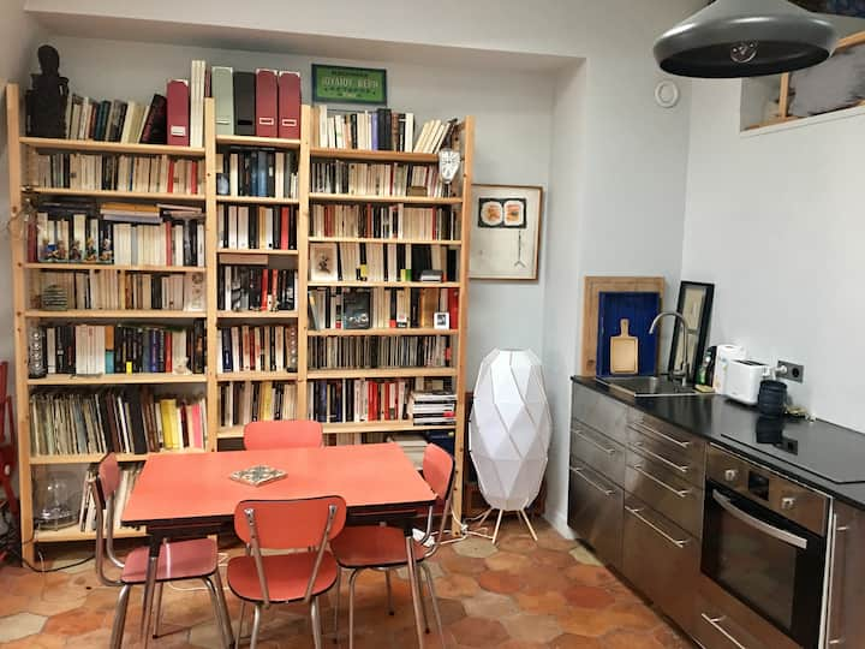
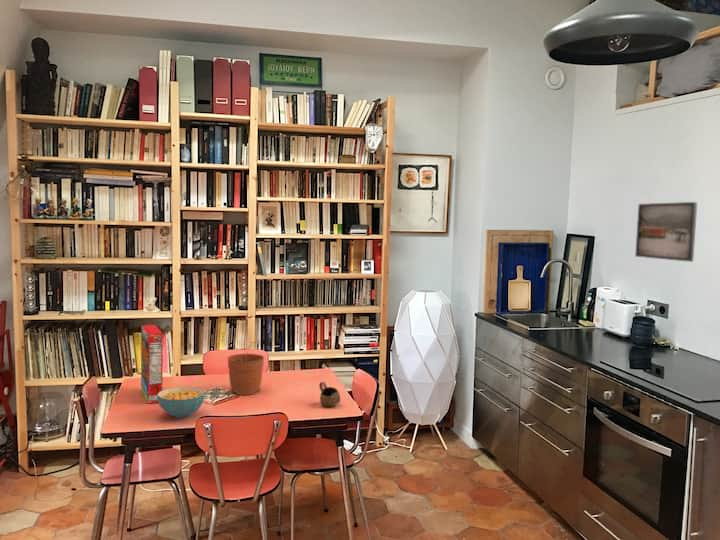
+ cereal box [140,324,164,404]
+ cup [318,381,341,407]
+ plant pot [227,340,265,396]
+ cereal bowl [157,386,206,419]
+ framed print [634,201,698,263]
